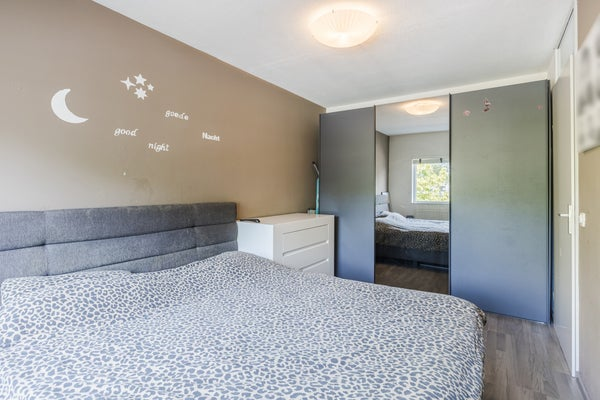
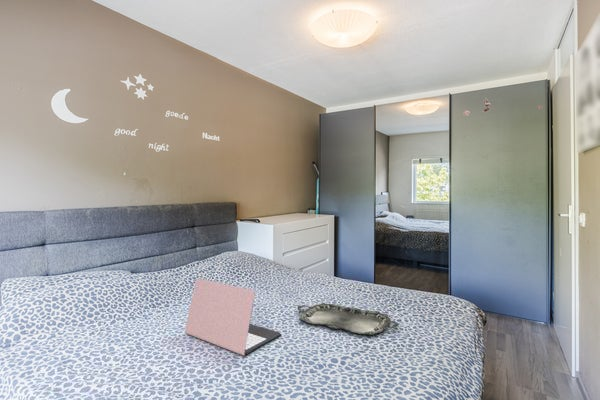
+ serving tray [296,302,399,336]
+ laptop [184,277,282,357]
